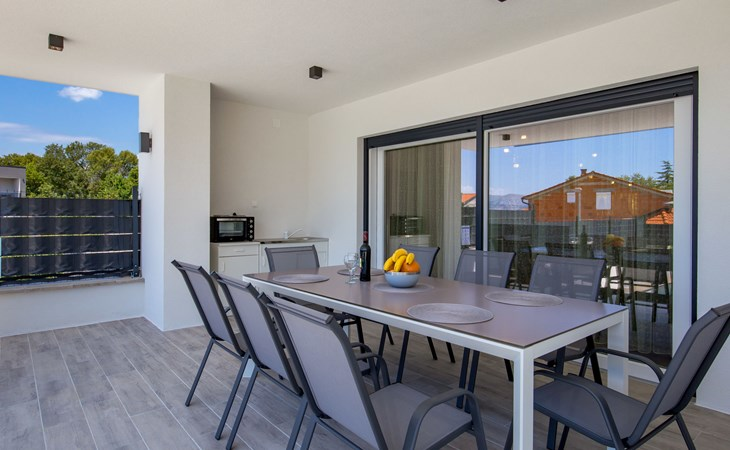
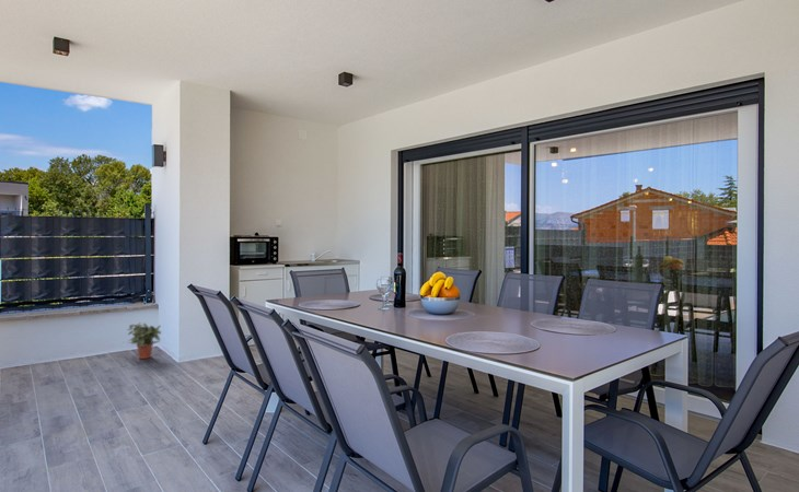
+ potted plant [126,321,162,360]
